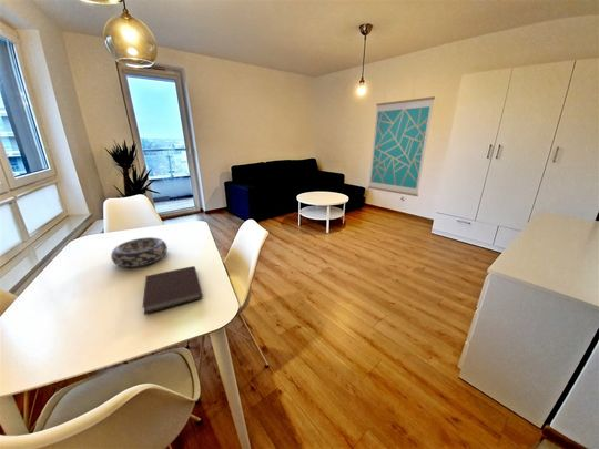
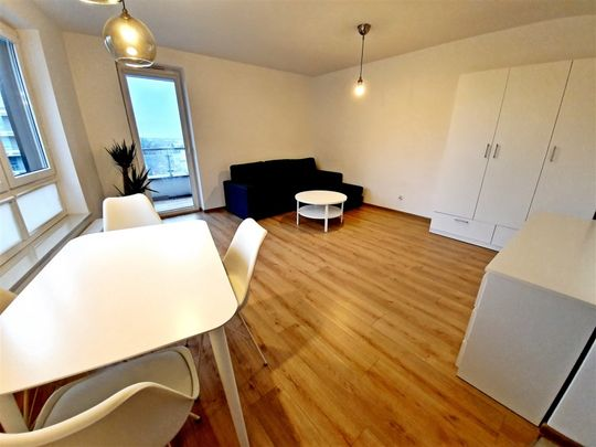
- notebook [141,265,204,315]
- wall art [367,95,436,197]
- decorative bowl [110,236,169,268]
